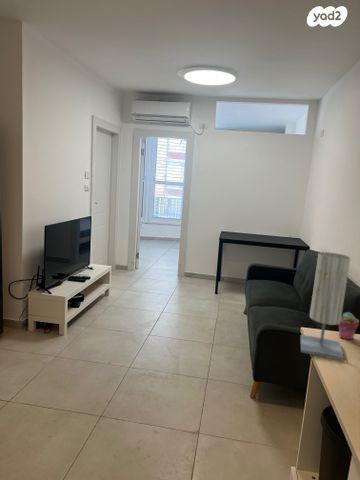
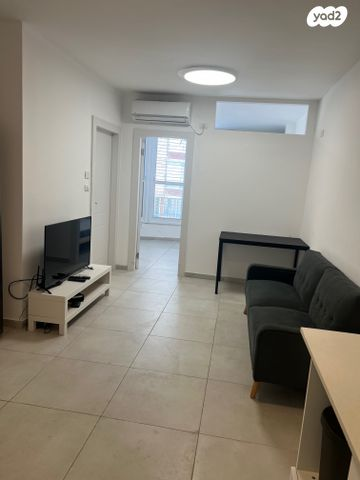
- potted succulent [337,311,360,340]
- table lamp [300,251,351,362]
